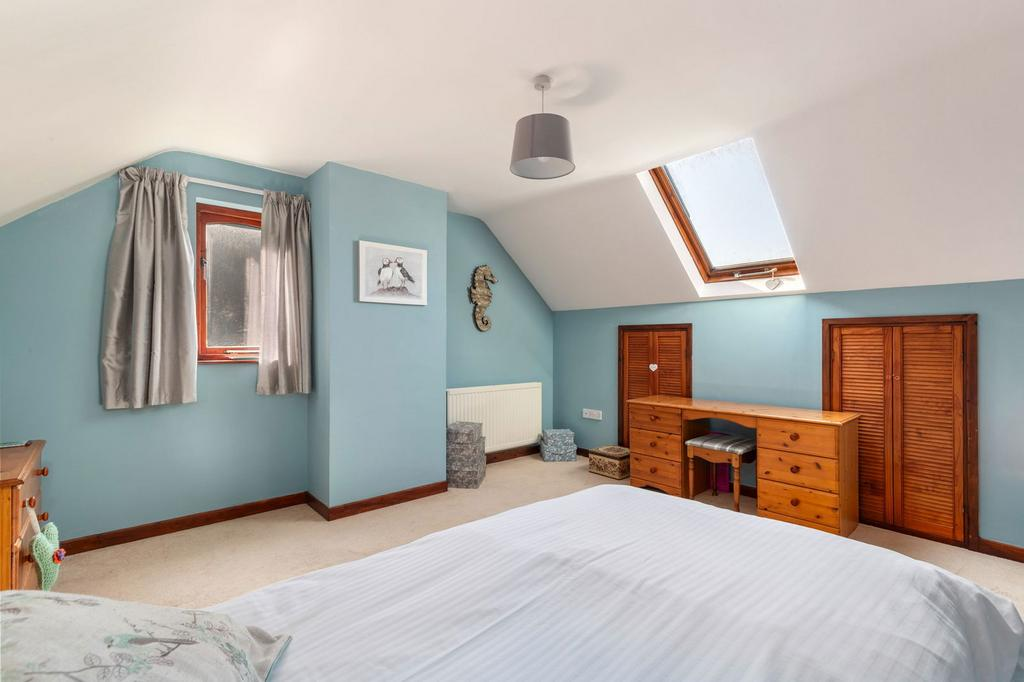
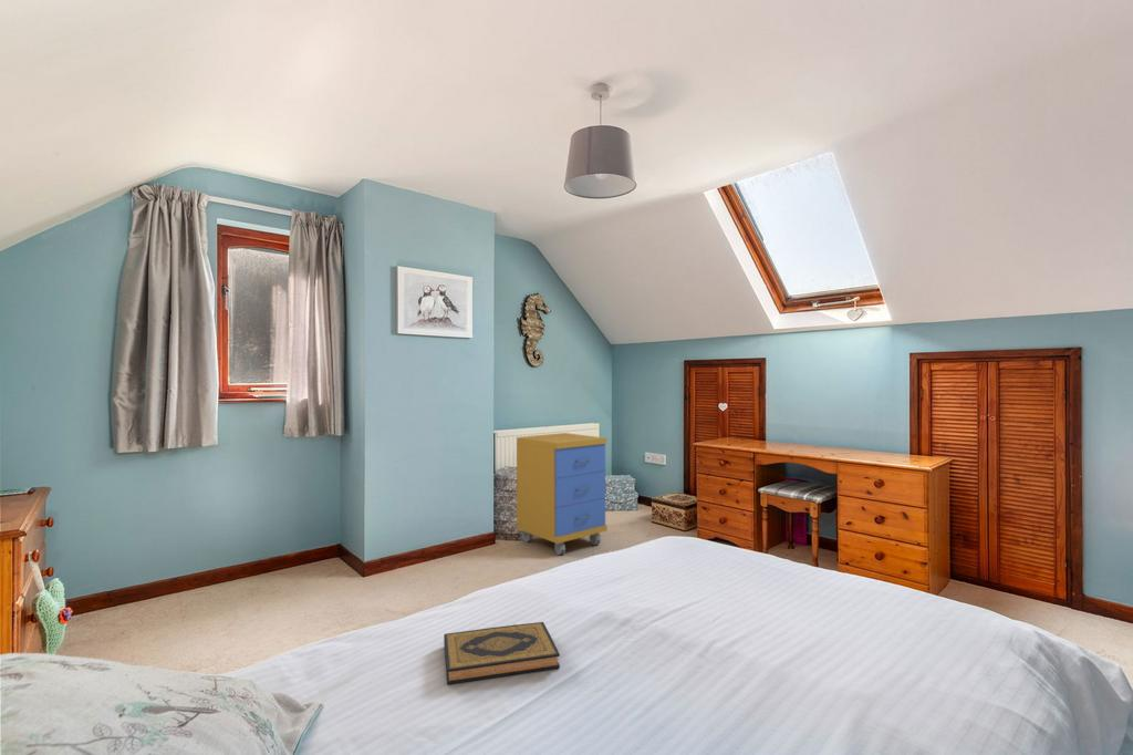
+ storage cabinet [516,432,609,556]
+ hardback book [443,621,561,685]
